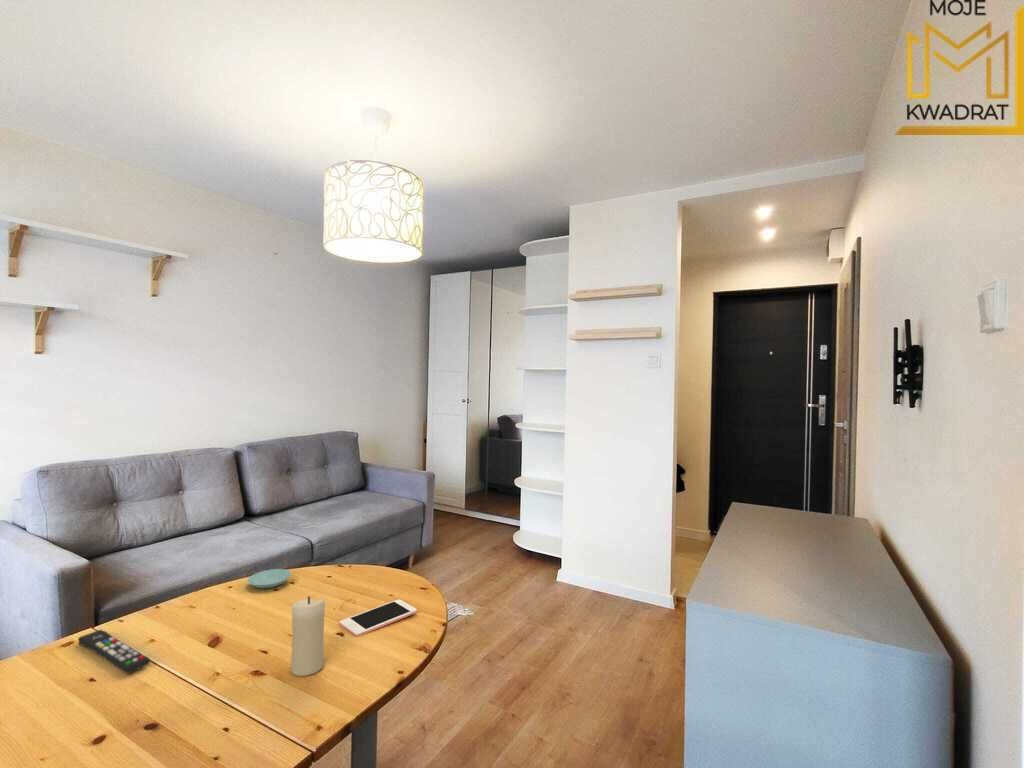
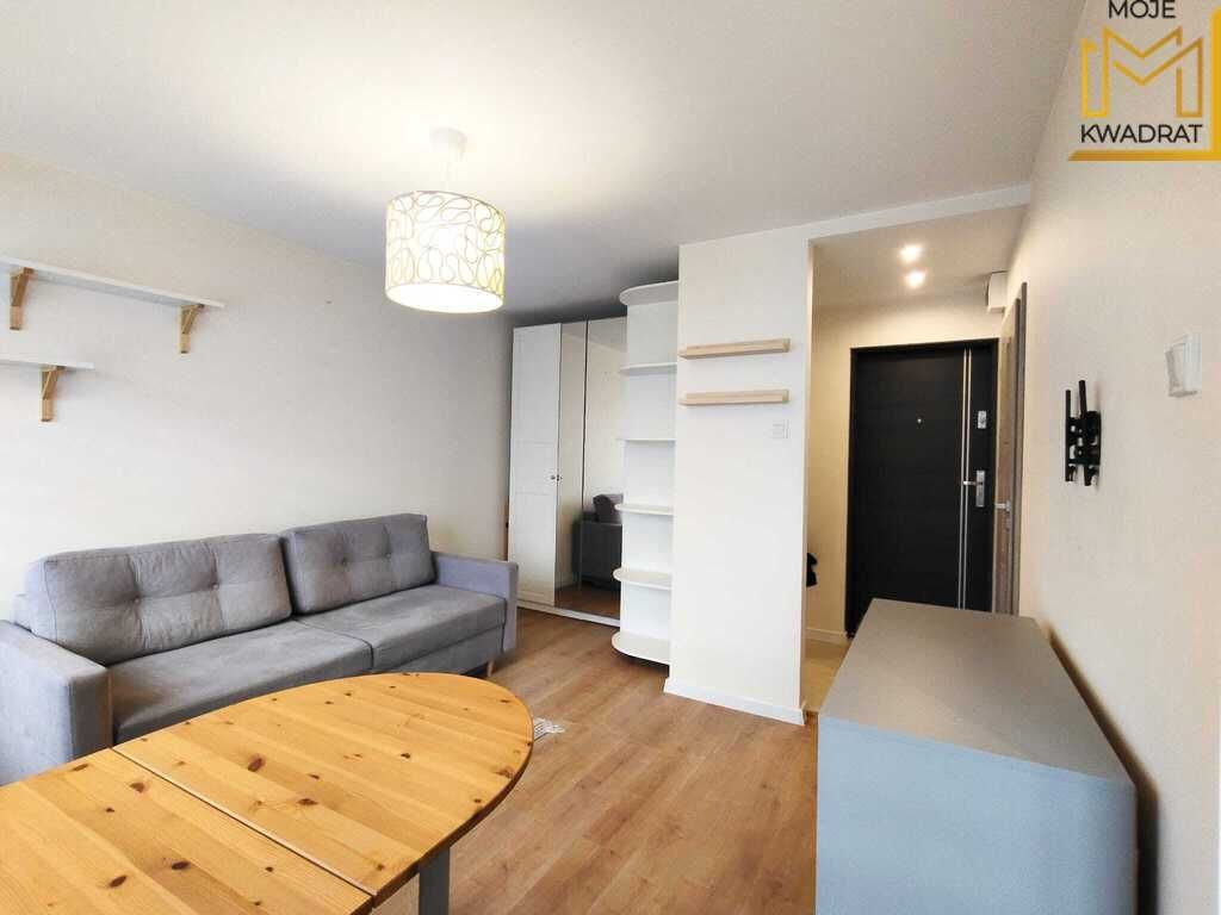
- candle [290,595,326,677]
- saucer [246,568,292,589]
- remote control [77,628,151,675]
- cell phone [339,598,418,637]
